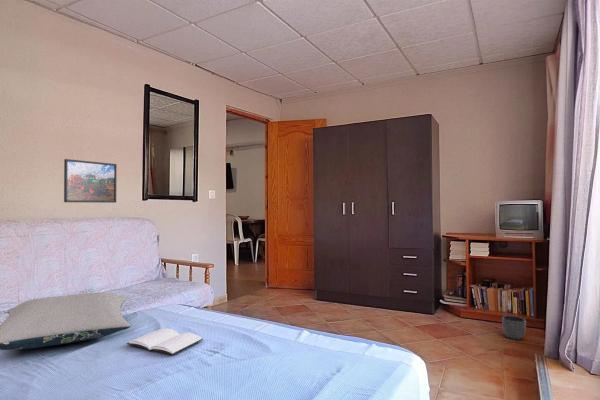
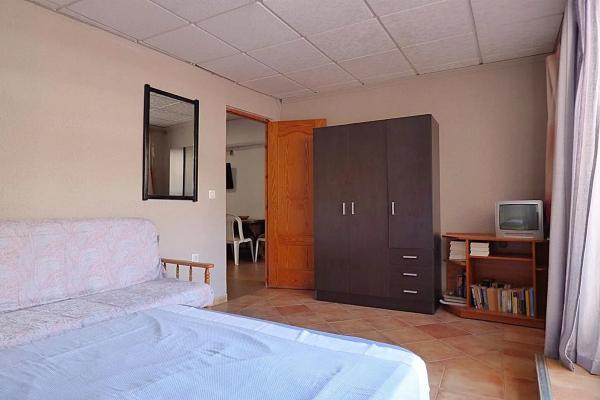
- book [126,327,204,356]
- pillow [0,292,132,351]
- planter [501,315,527,341]
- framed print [63,158,118,204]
